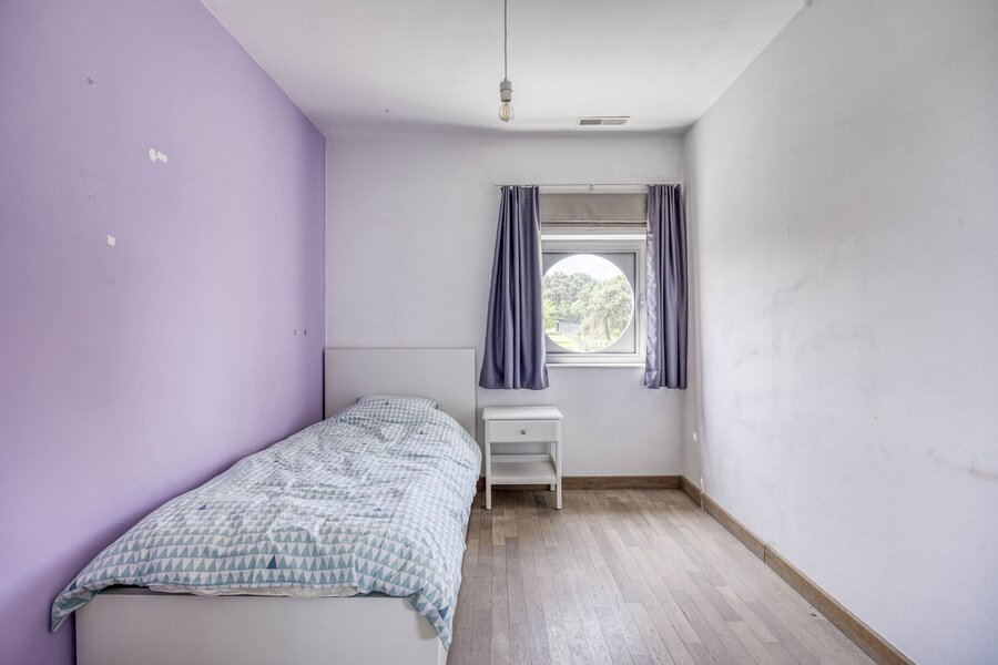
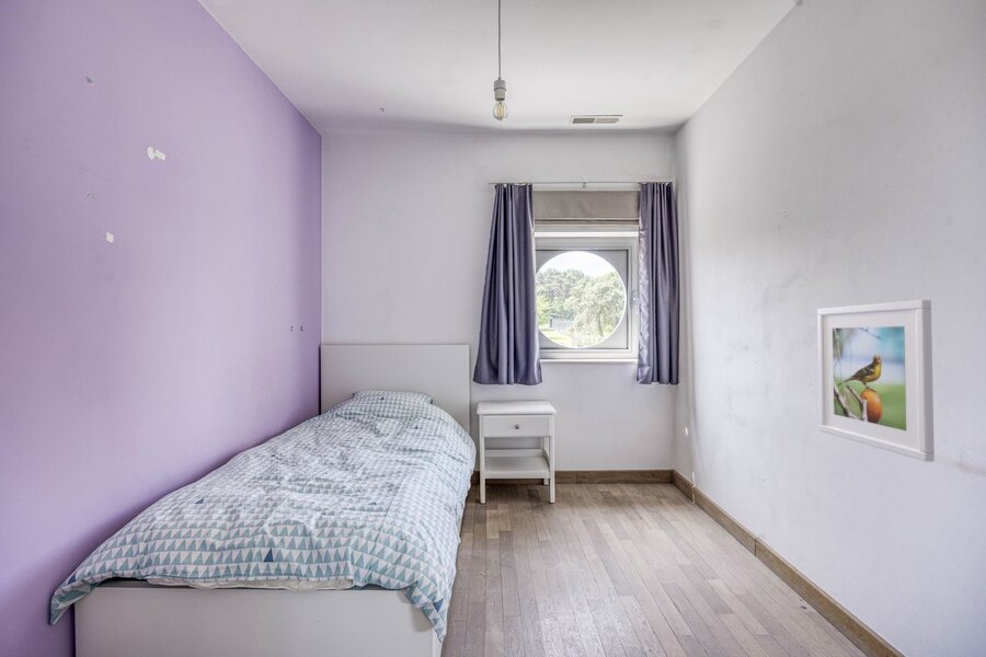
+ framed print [816,299,936,463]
